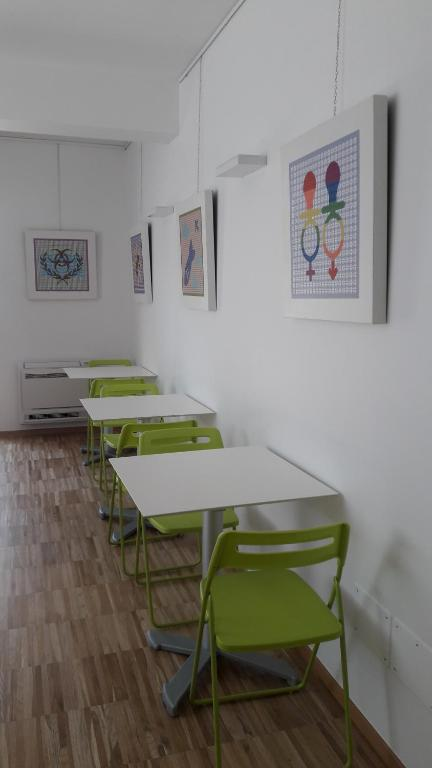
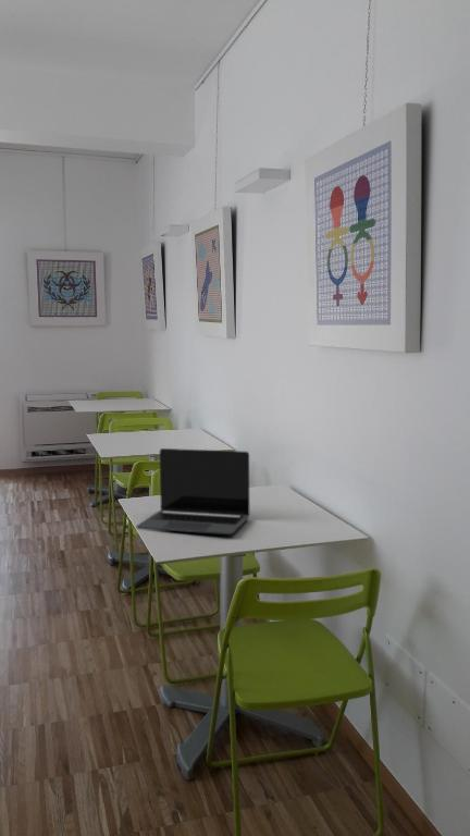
+ laptop [135,447,250,536]
